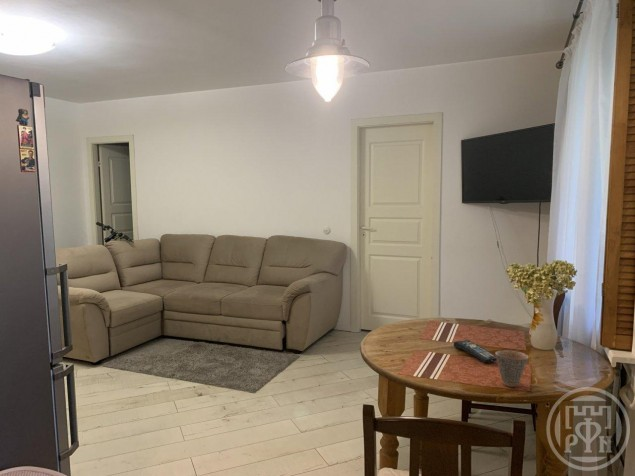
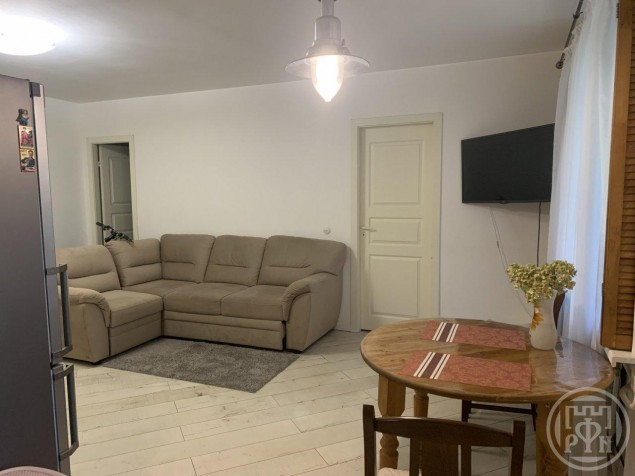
- remote control [453,339,497,364]
- cup [494,349,529,388]
